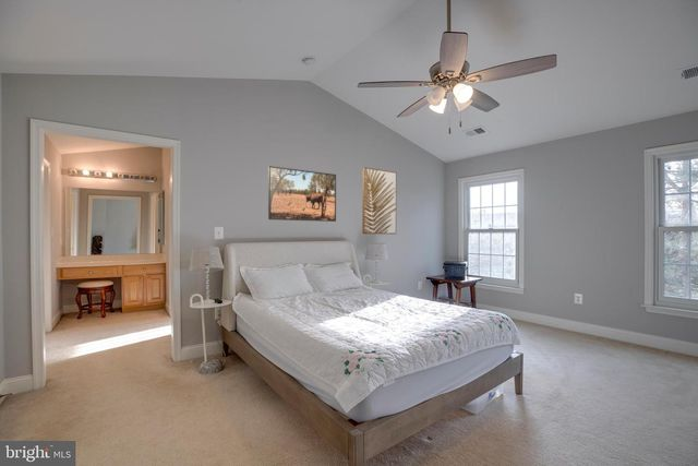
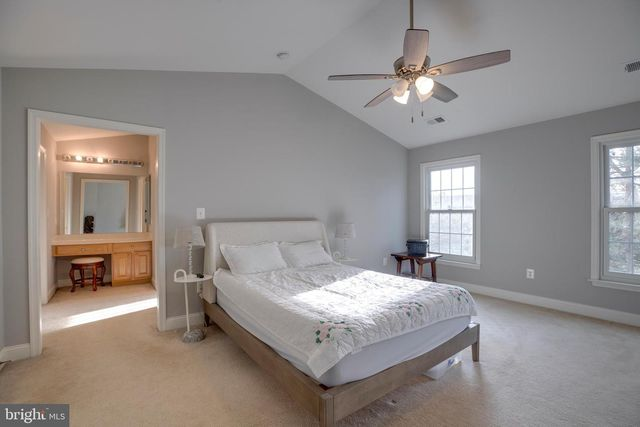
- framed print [267,165,337,223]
- wall art [361,166,398,235]
